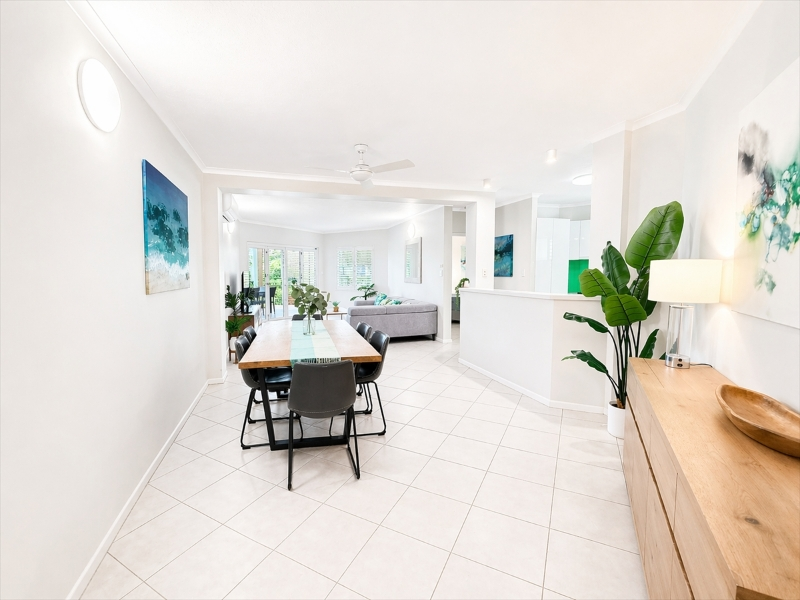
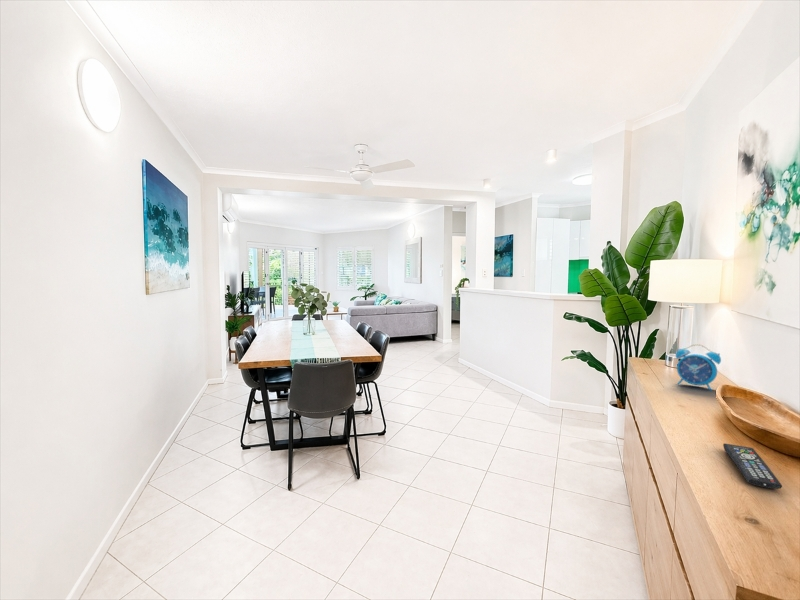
+ remote control [722,442,783,490]
+ alarm clock [675,343,722,392]
